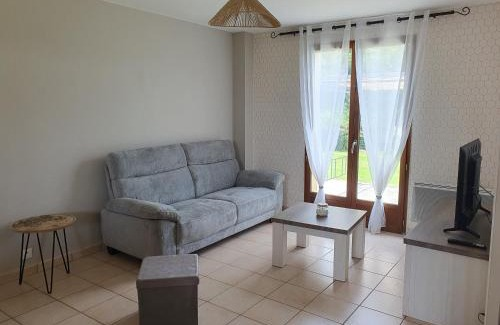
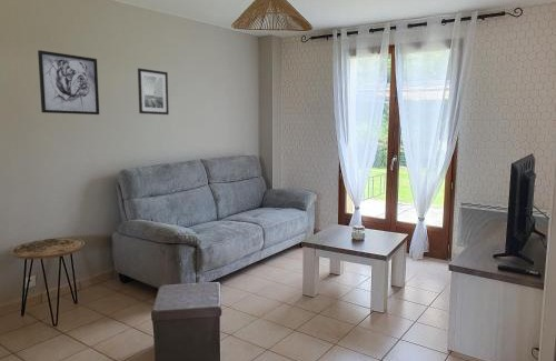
+ wall art [37,49,100,116]
+ wall art [137,67,170,116]
